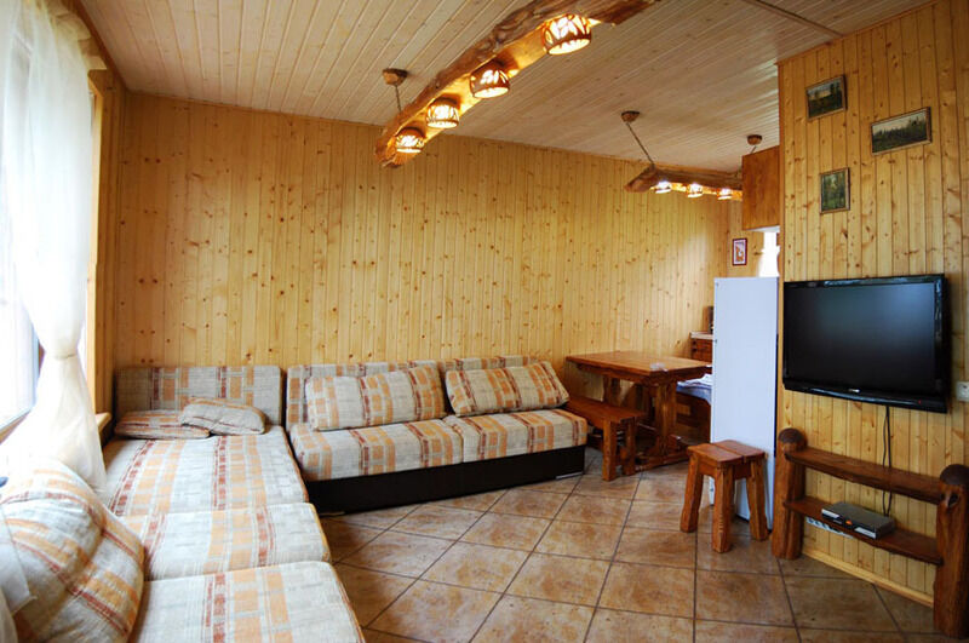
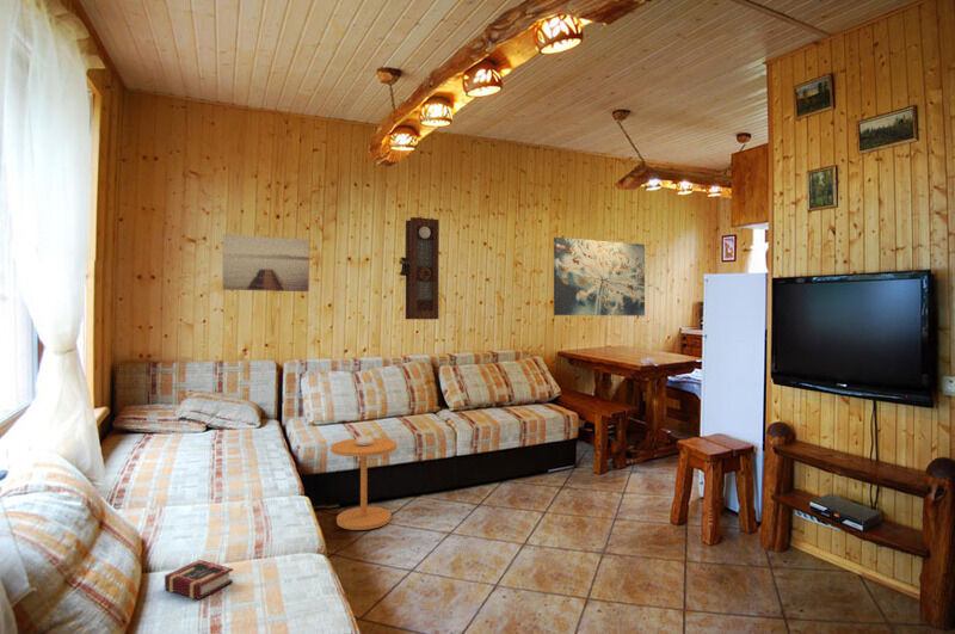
+ pendulum clock [398,216,440,320]
+ wall art [553,236,646,316]
+ side table [329,436,399,531]
+ book [164,559,234,601]
+ wall art [221,233,310,293]
